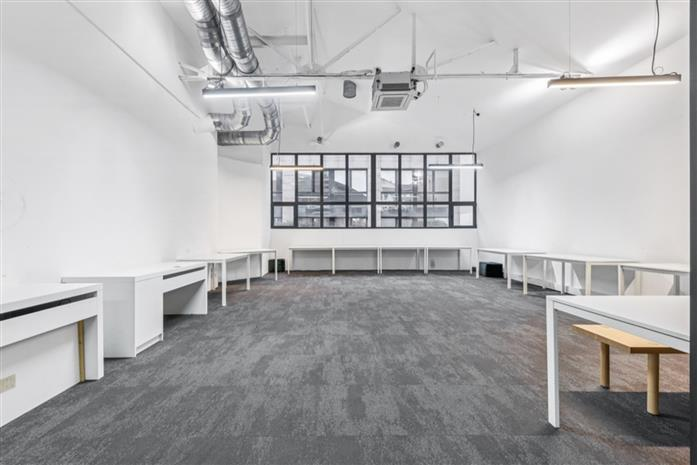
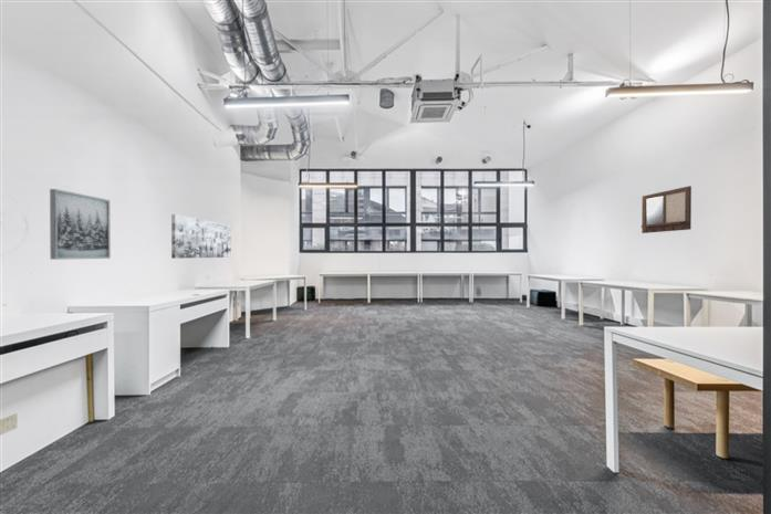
+ wall art [170,213,232,260]
+ wall art [49,188,112,261]
+ writing board [640,185,692,234]
